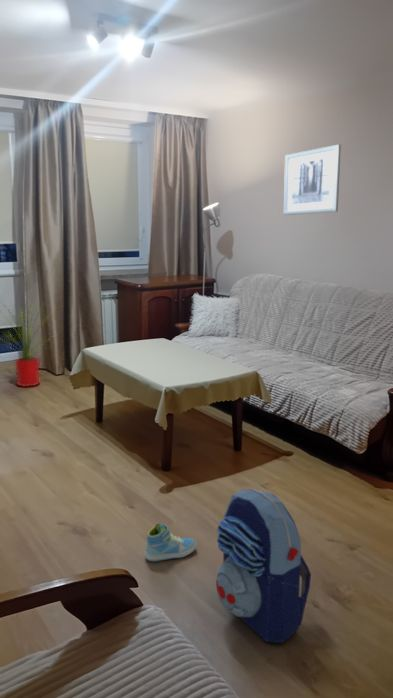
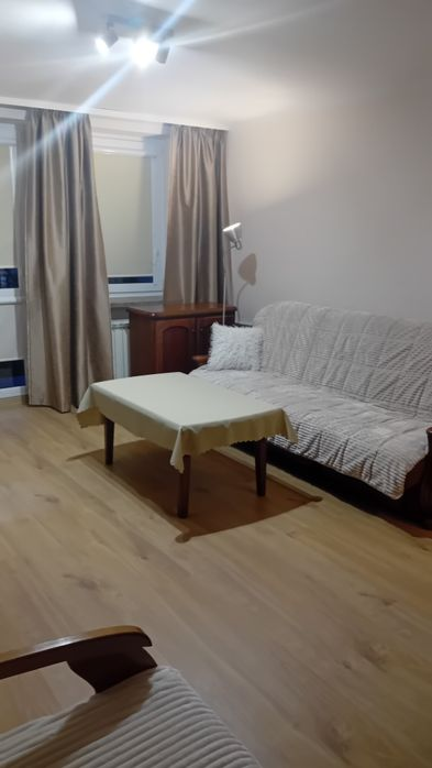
- house plant [0,300,57,388]
- wall art [283,143,342,216]
- sneaker [144,523,197,562]
- backpack [215,488,312,644]
